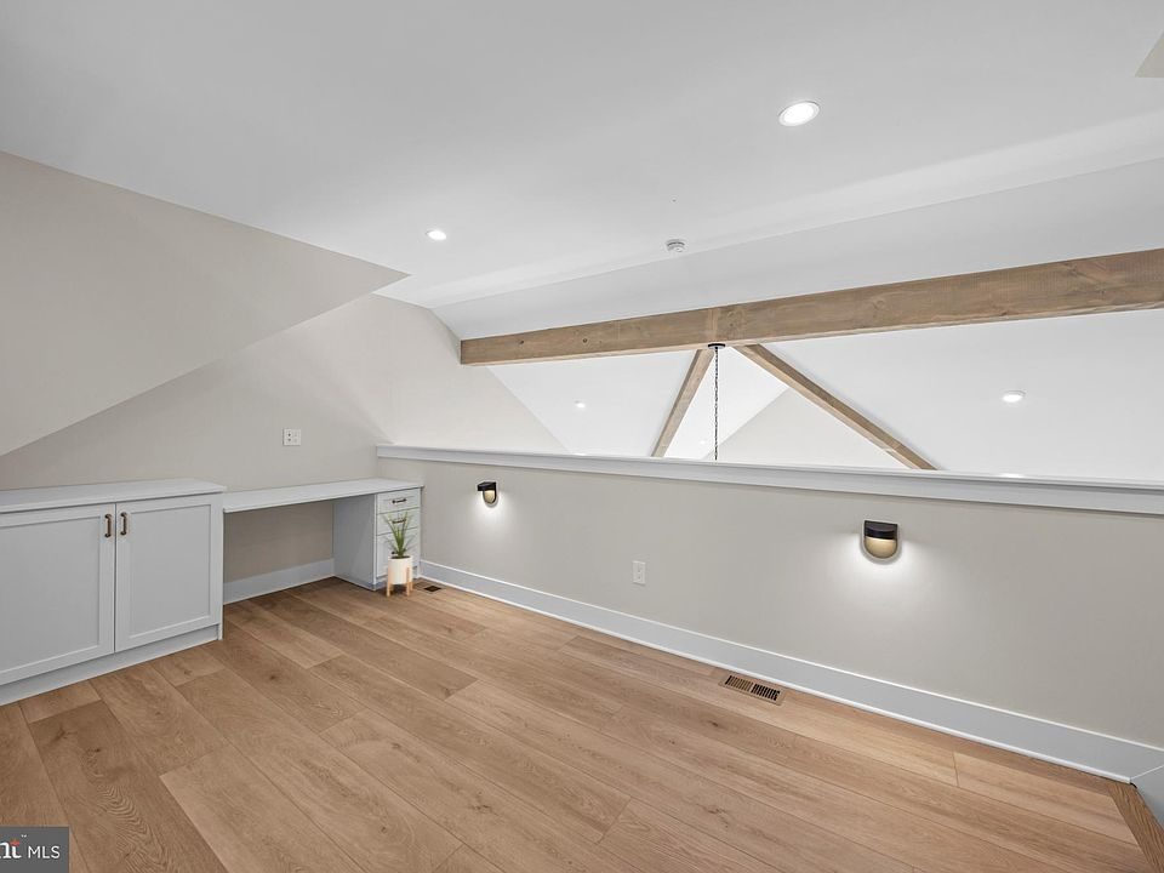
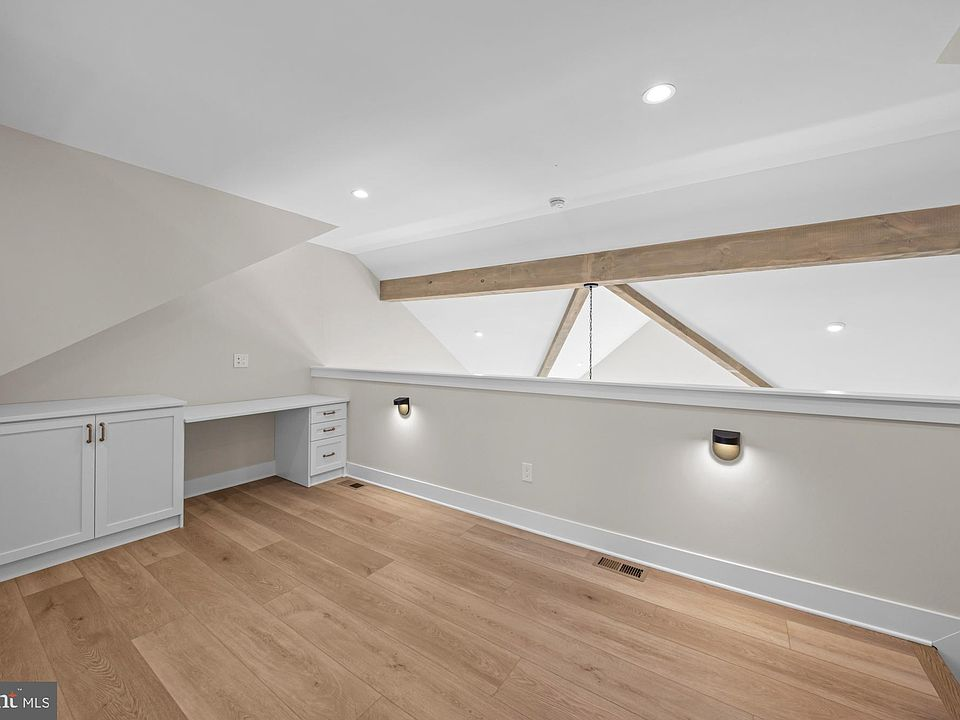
- house plant [373,501,428,598]
